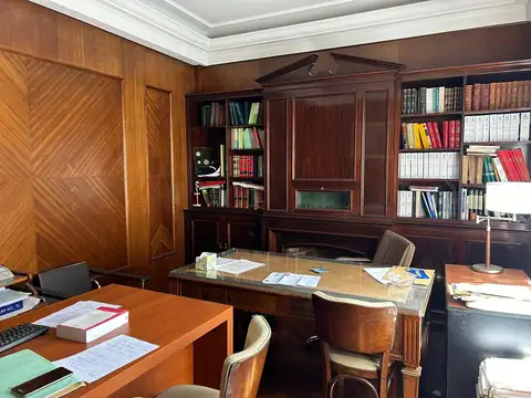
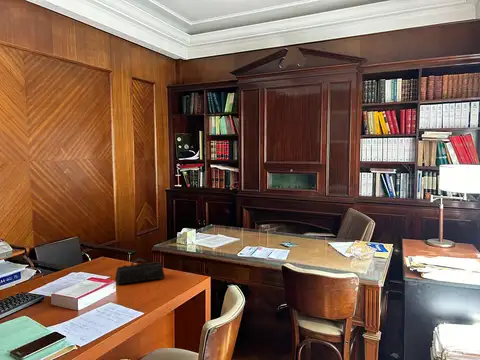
+ pencil case [114,257,166,285]
